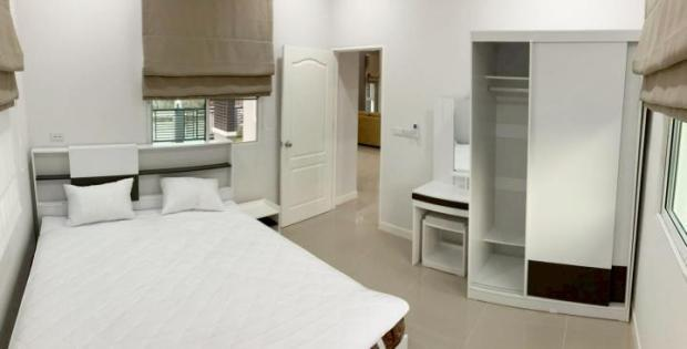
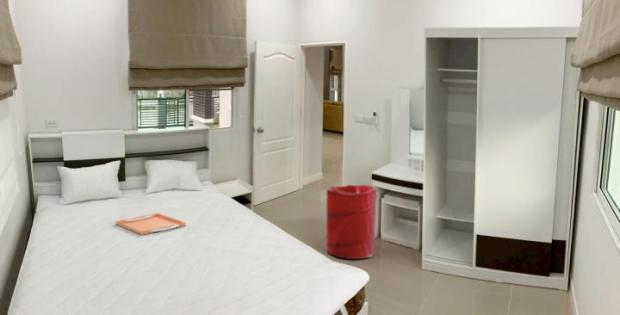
+ serving tray [114,212,187,236]
+ laundry hamper [325,184,378,260]
